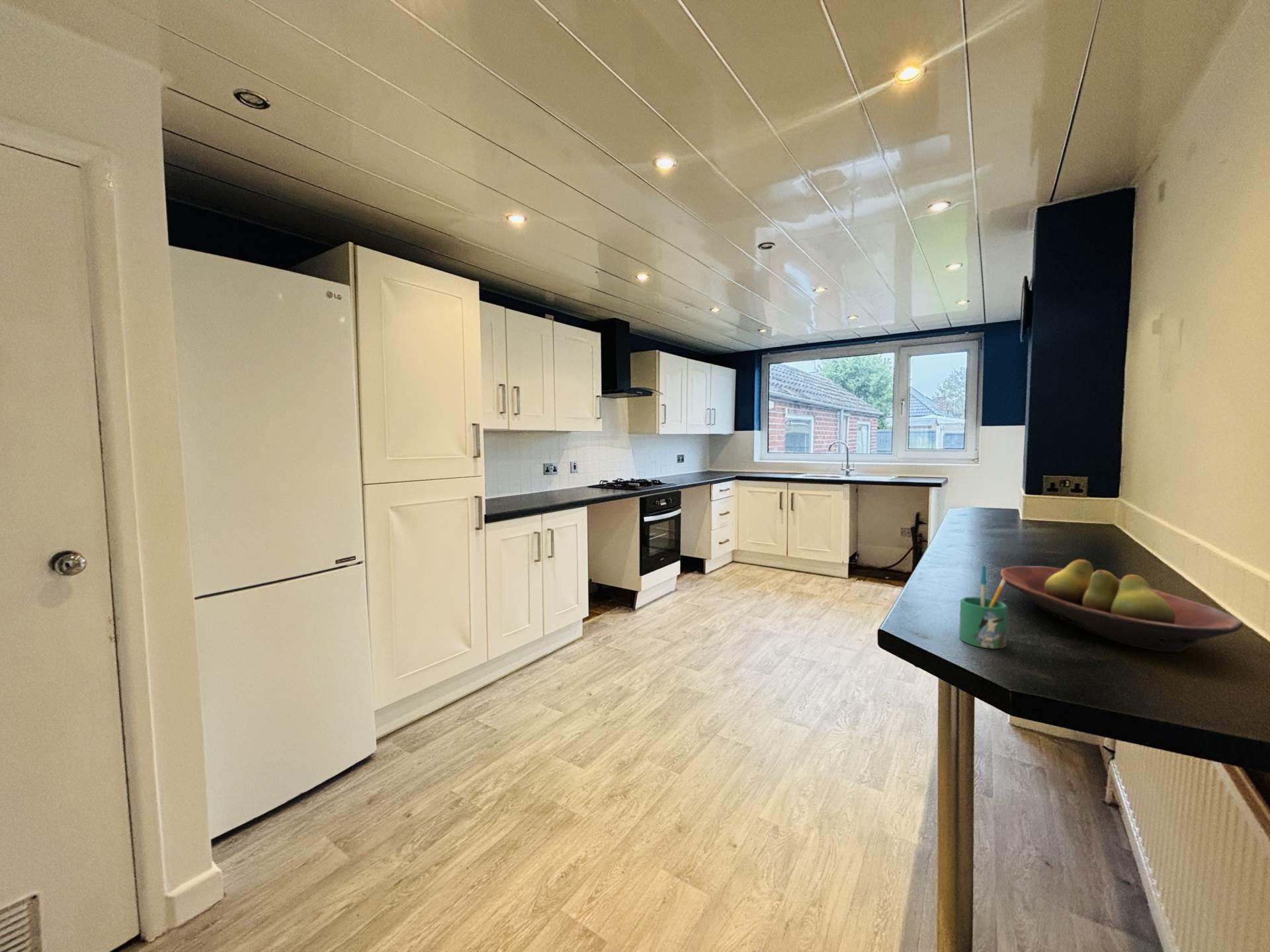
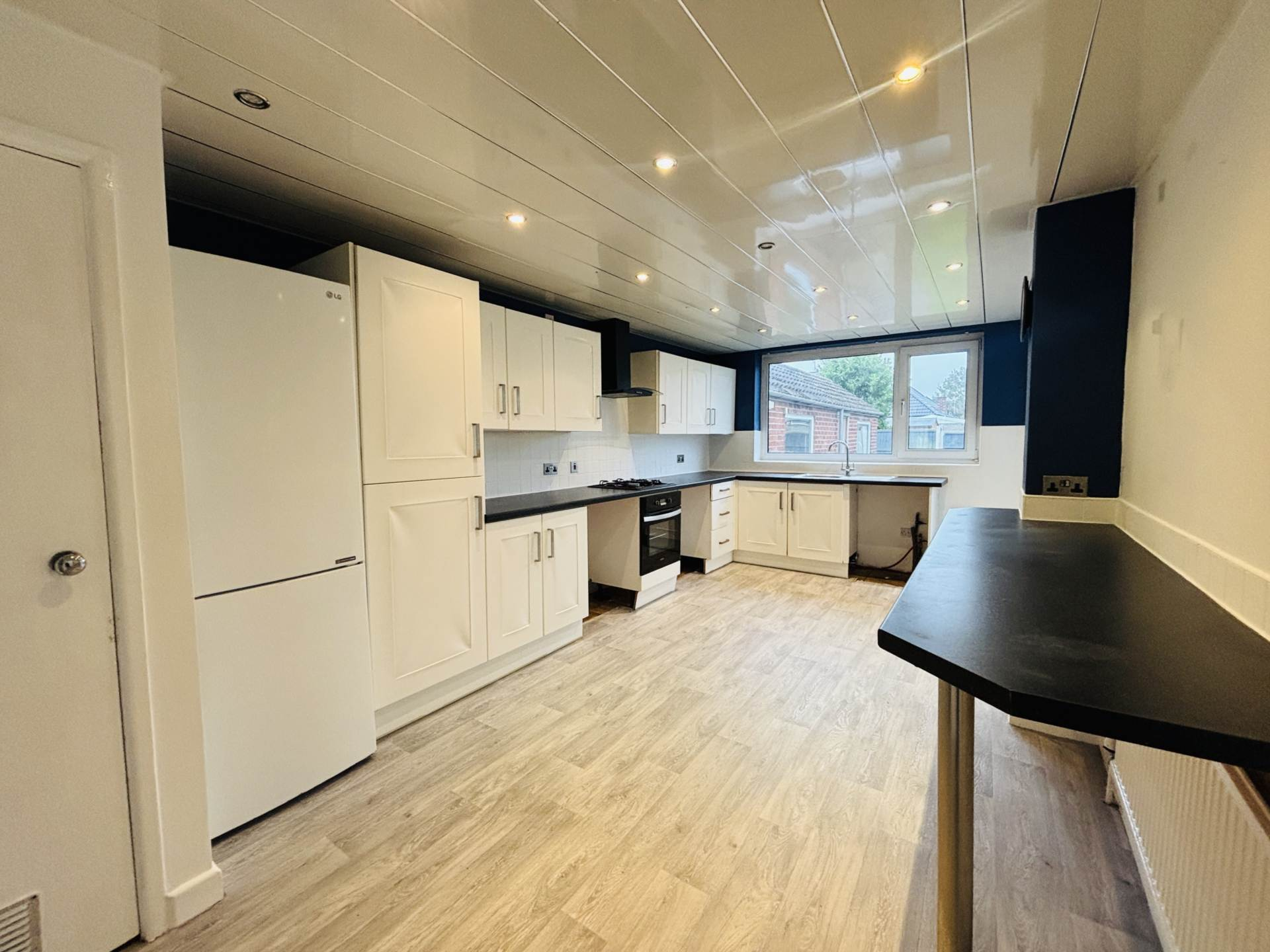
- mug [958,565,1009,649]
- fruit bowl [999,559,1244,653]
